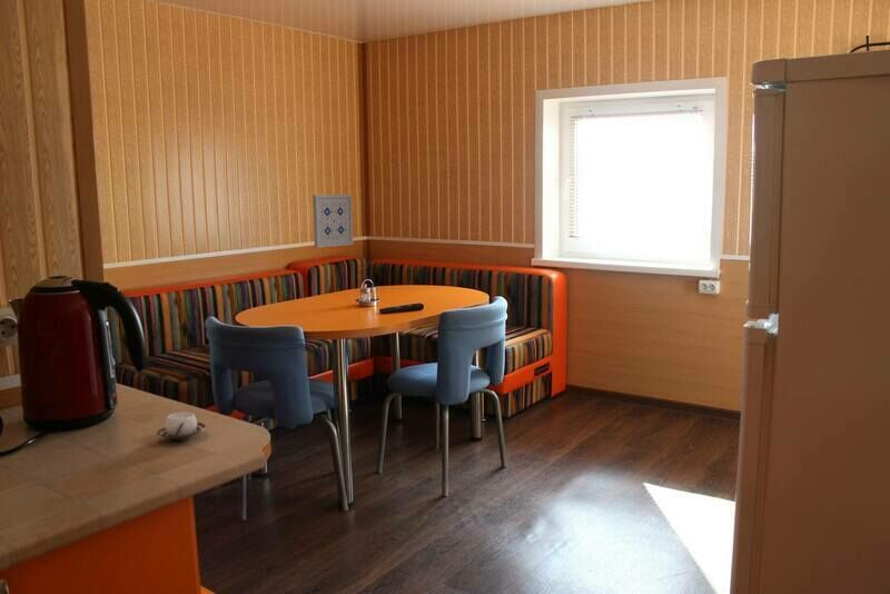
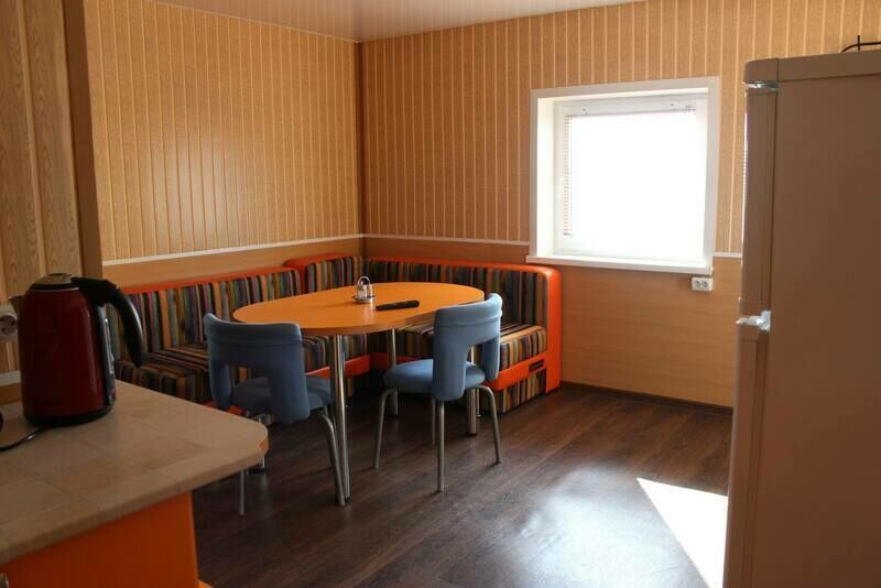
- cup [156,412,207,440]
- wall art [312,194,354,249]
